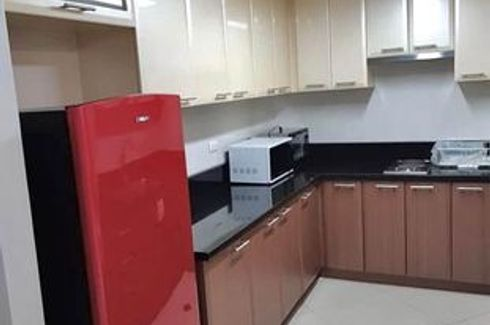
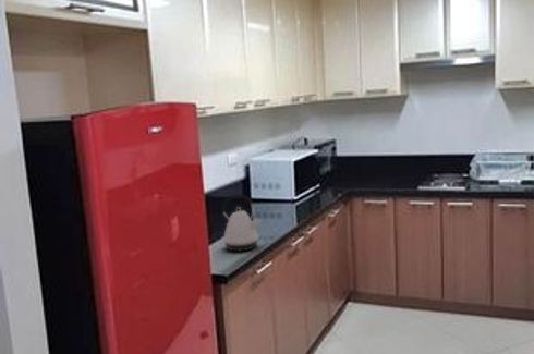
+ kettle [220,193,262,253]
